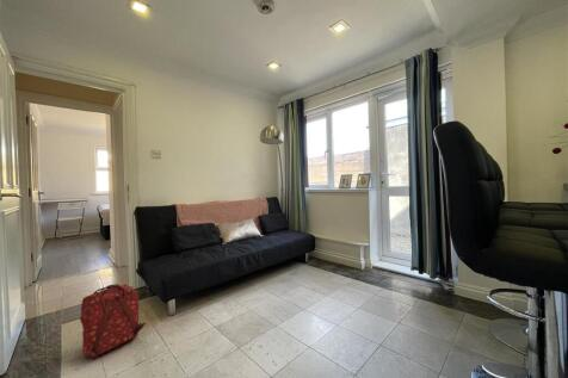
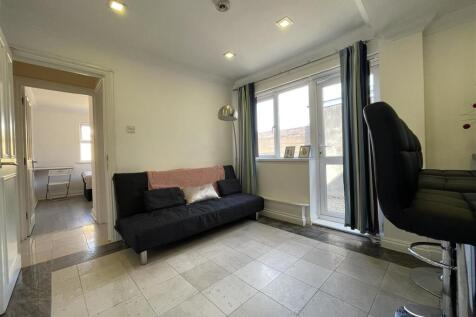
- backpack [79,283,147,360]
